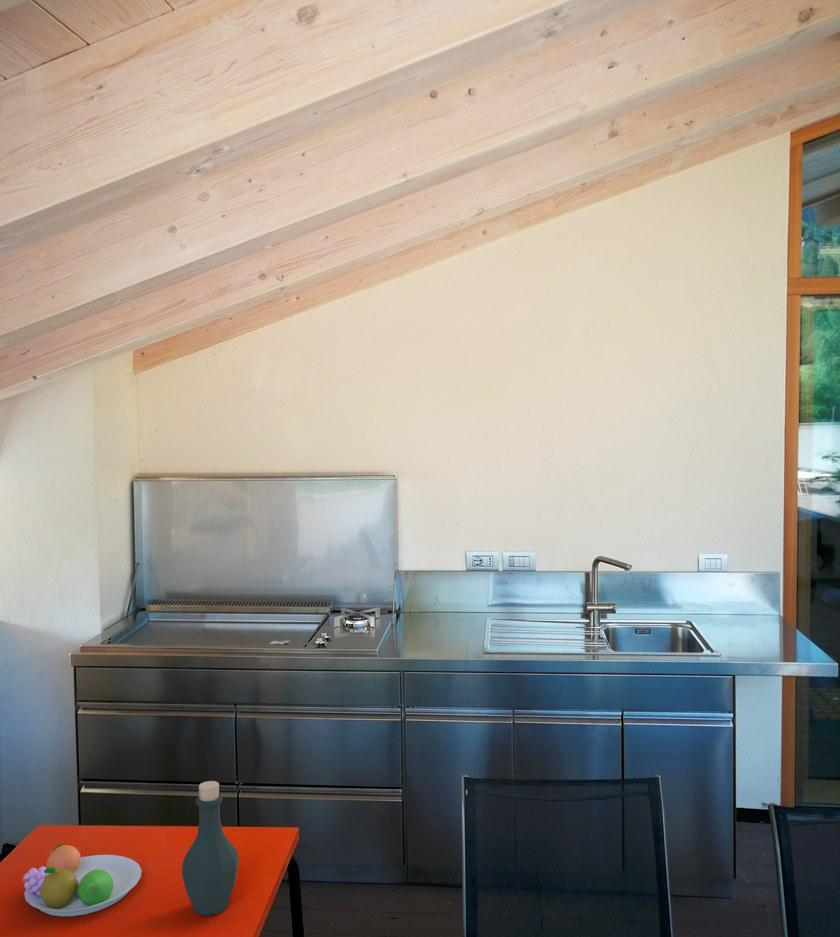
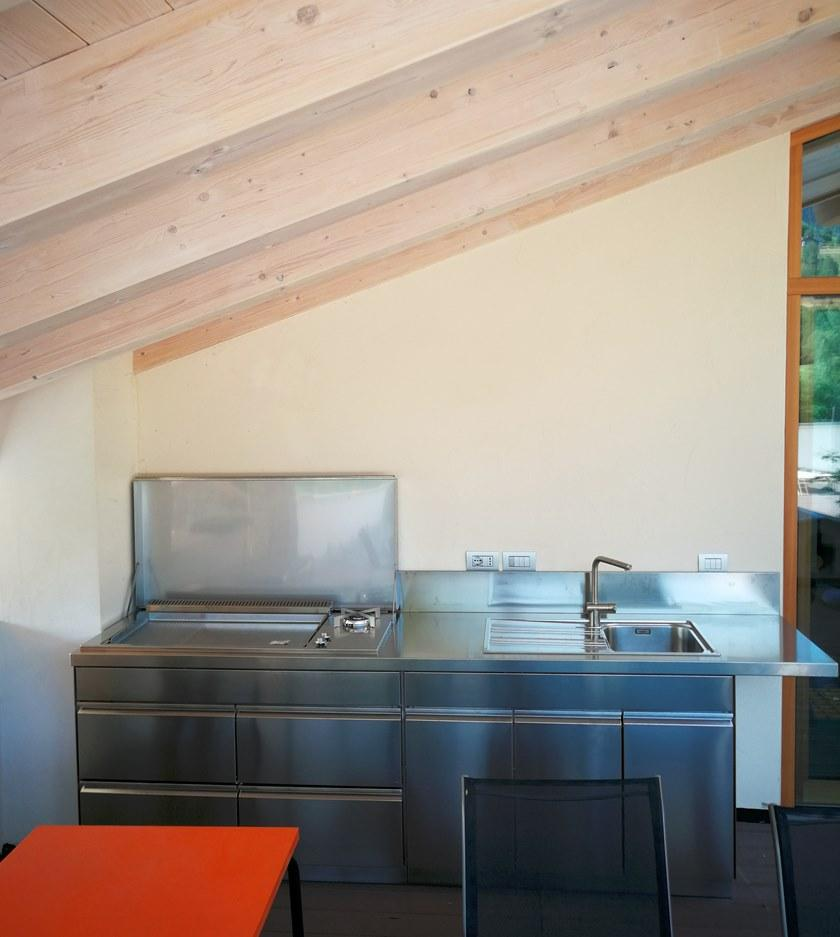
- bottle [181,780,240,916]
- fruit bowl [22,842,142,917]
